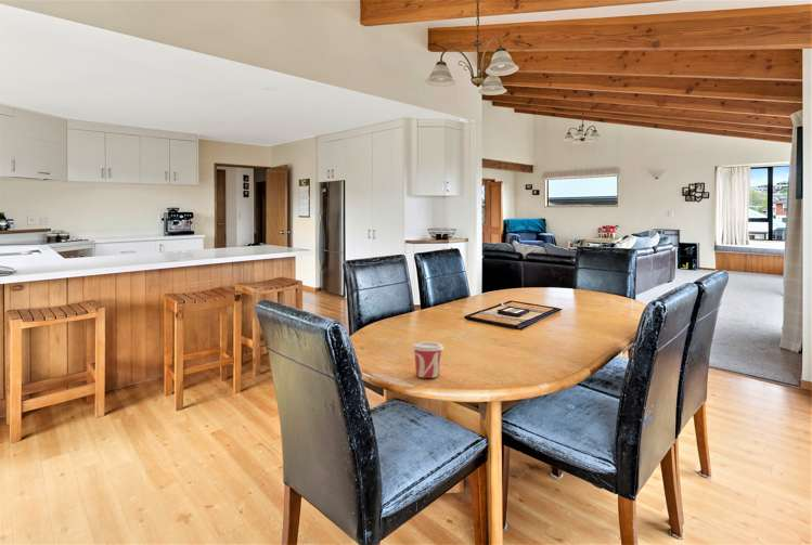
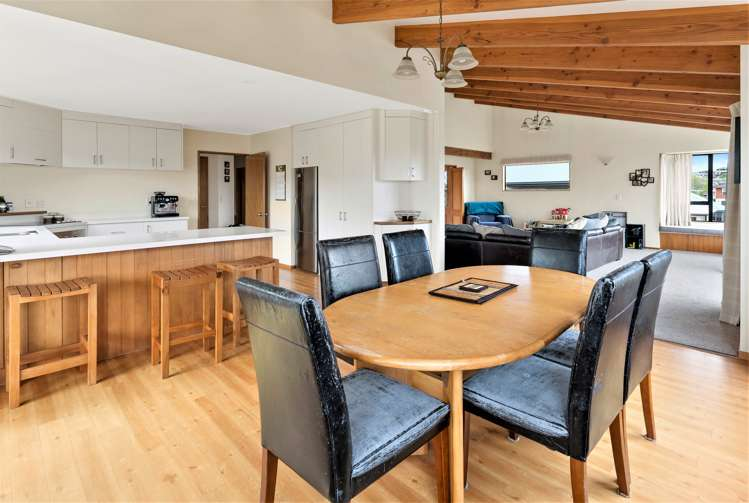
- cup [411,340,444,379]
